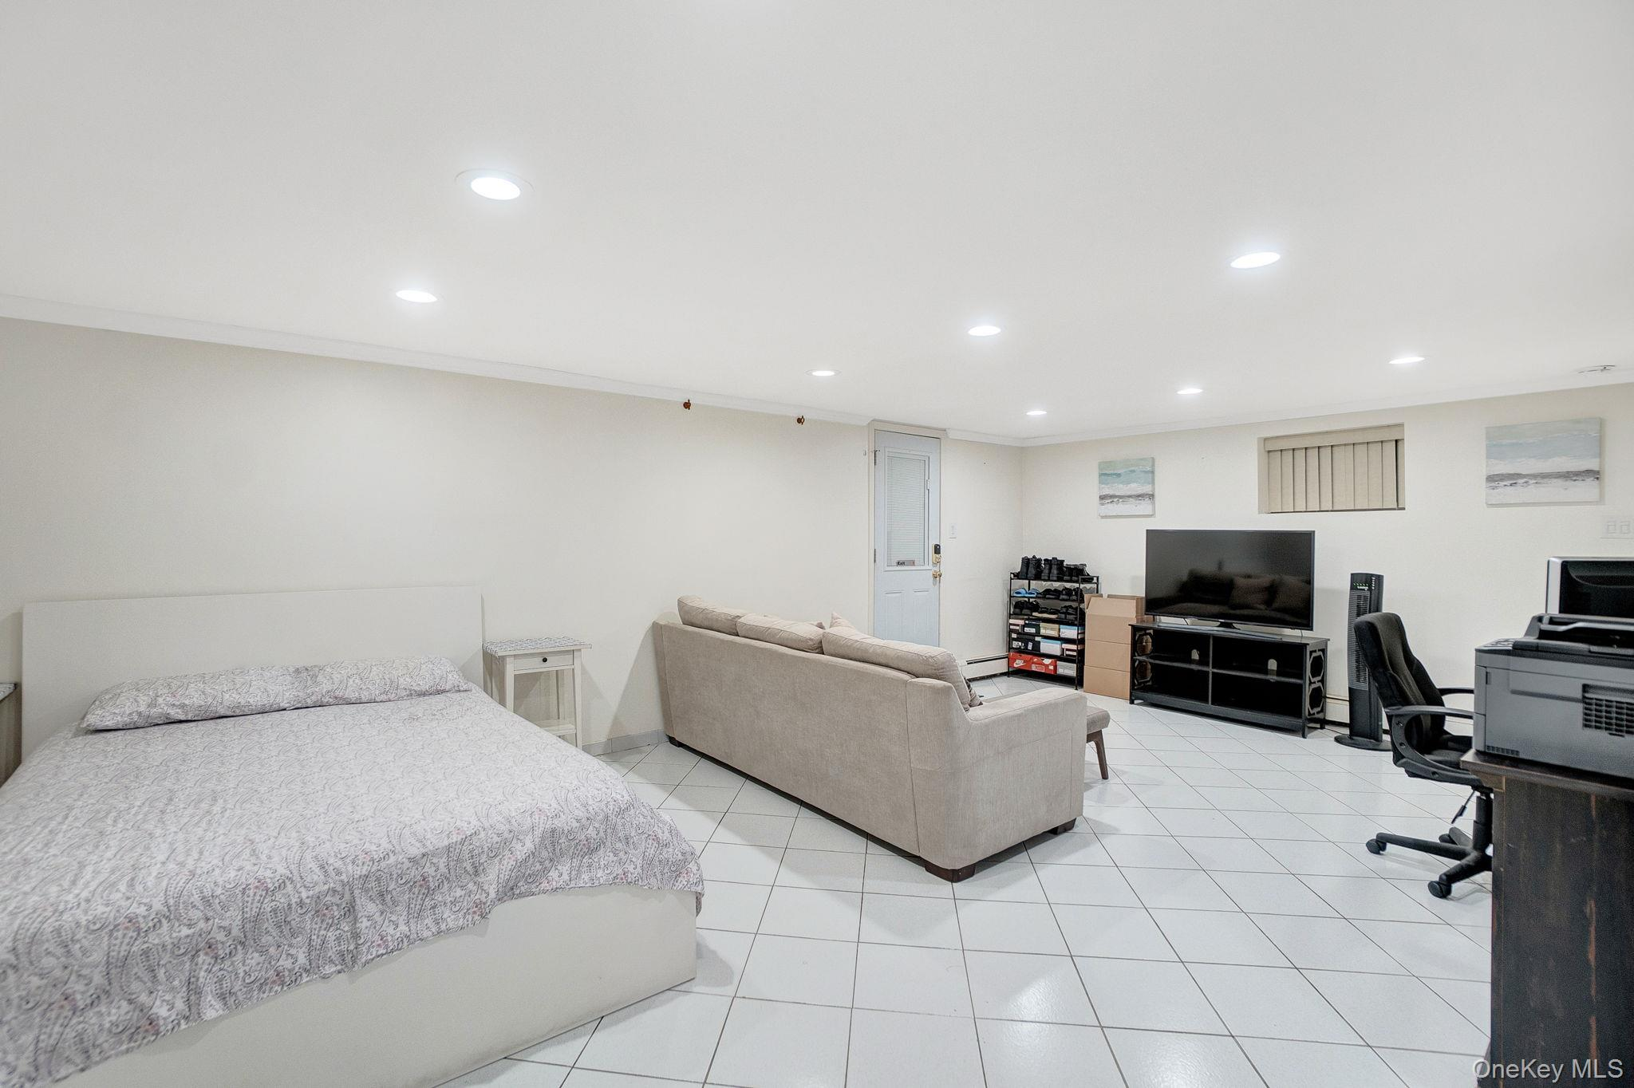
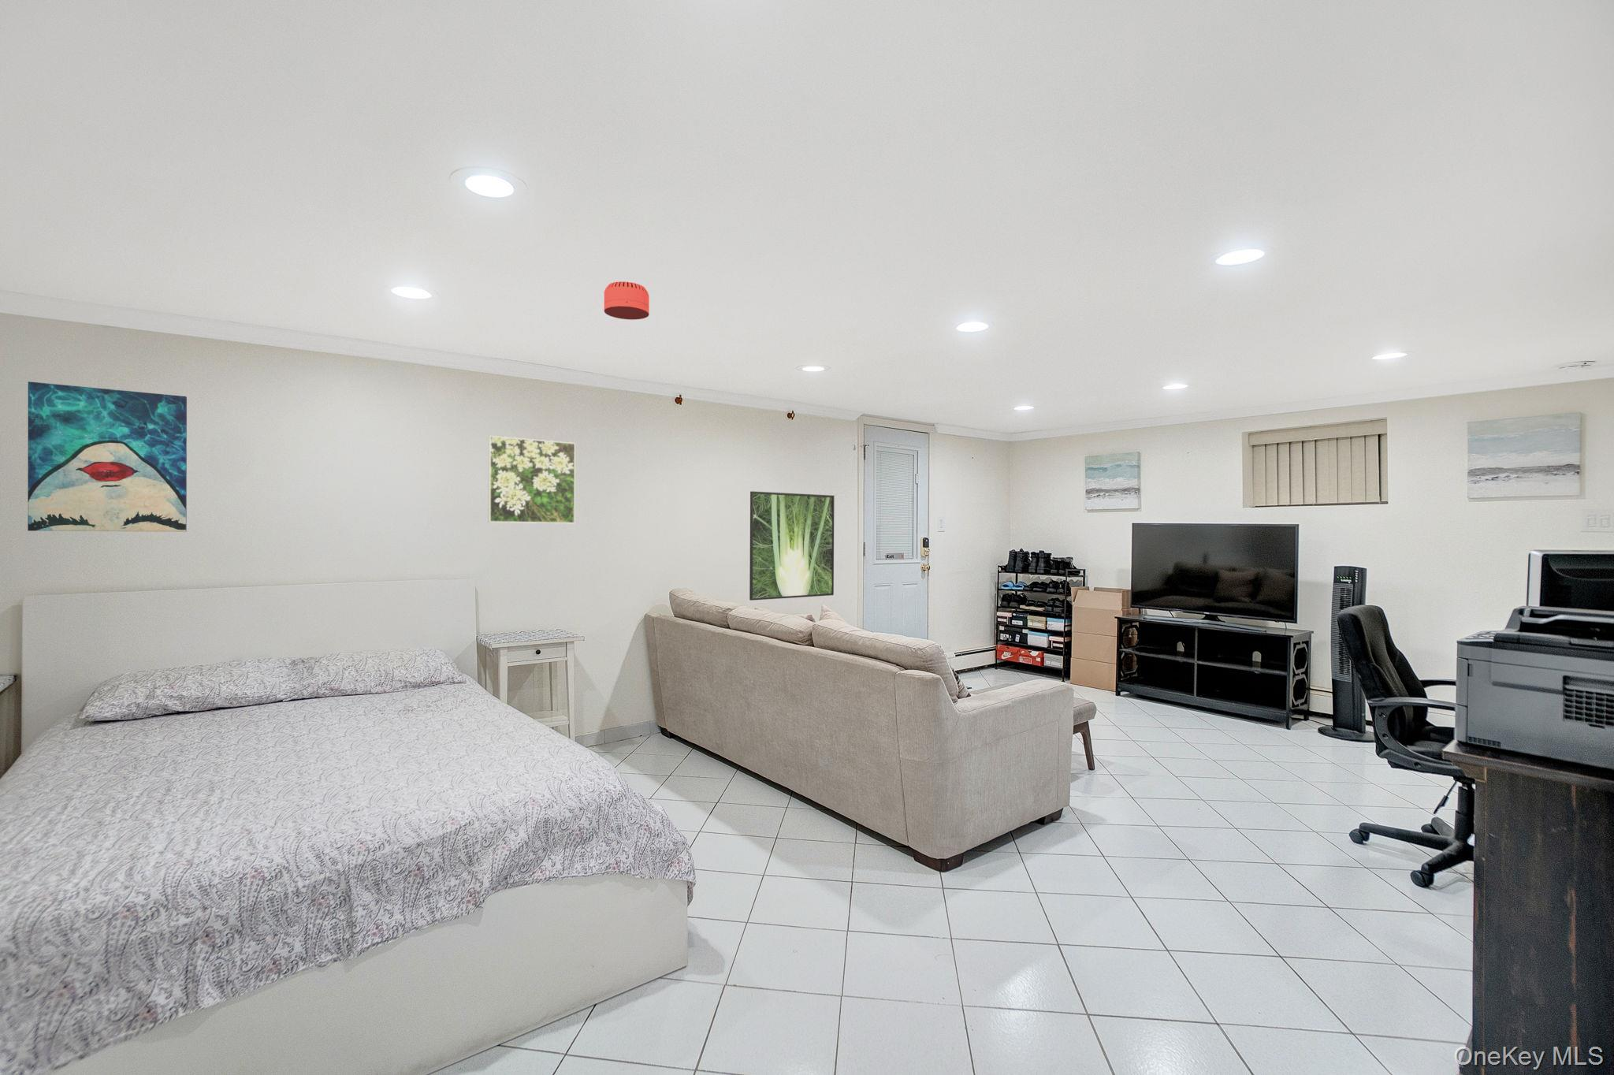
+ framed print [748,491,836,601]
+ smoke detector [603,281,650,320]
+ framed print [487,436,576,524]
+ wall art [26,380,187,533]
